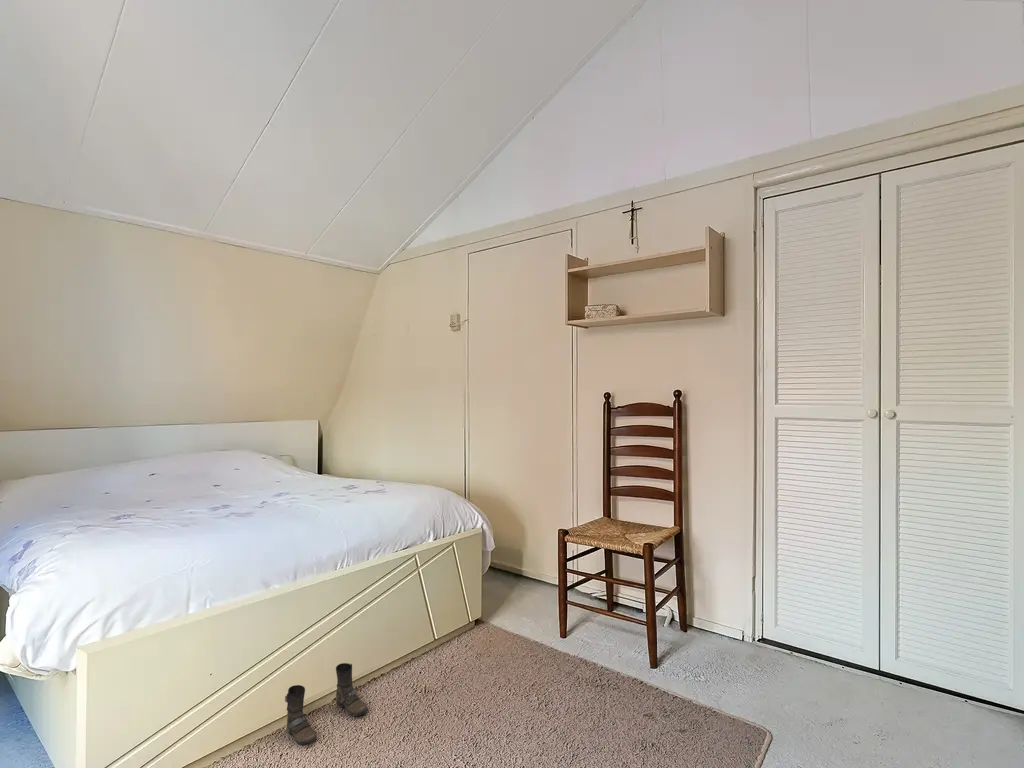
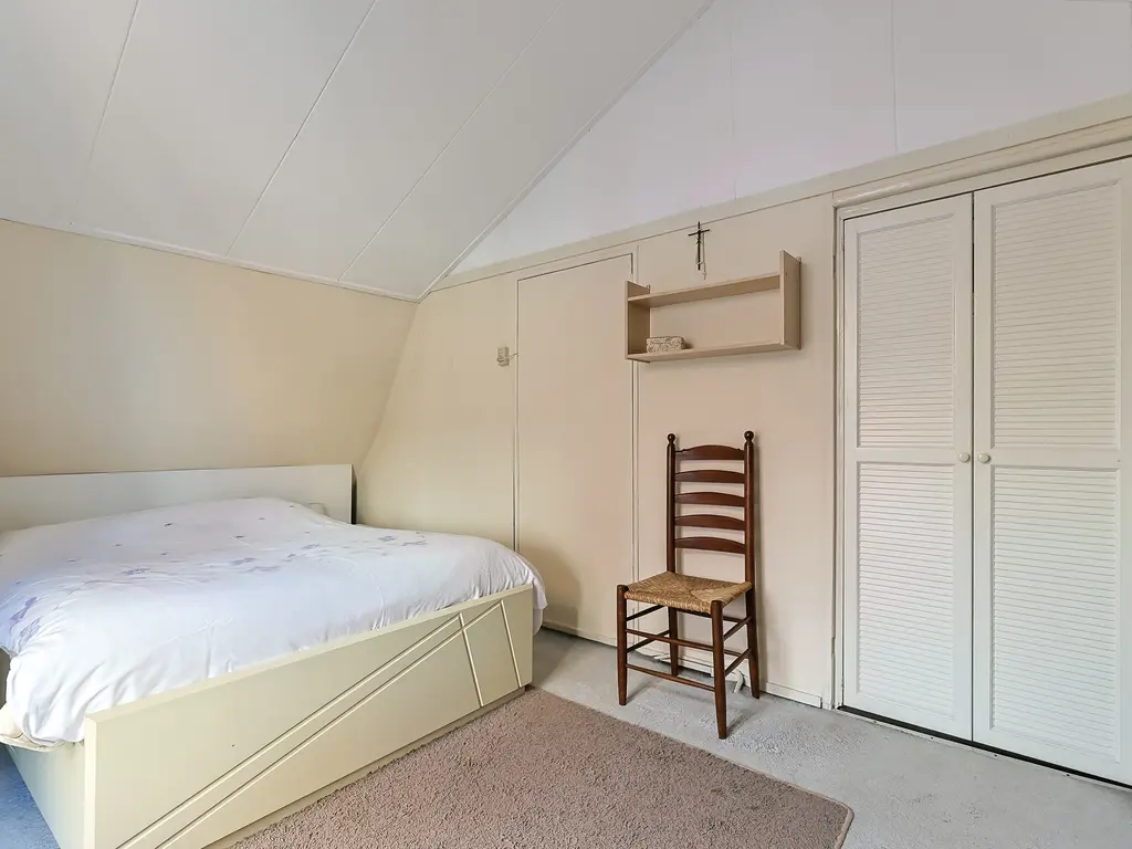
- boots [284,662,369,746]
